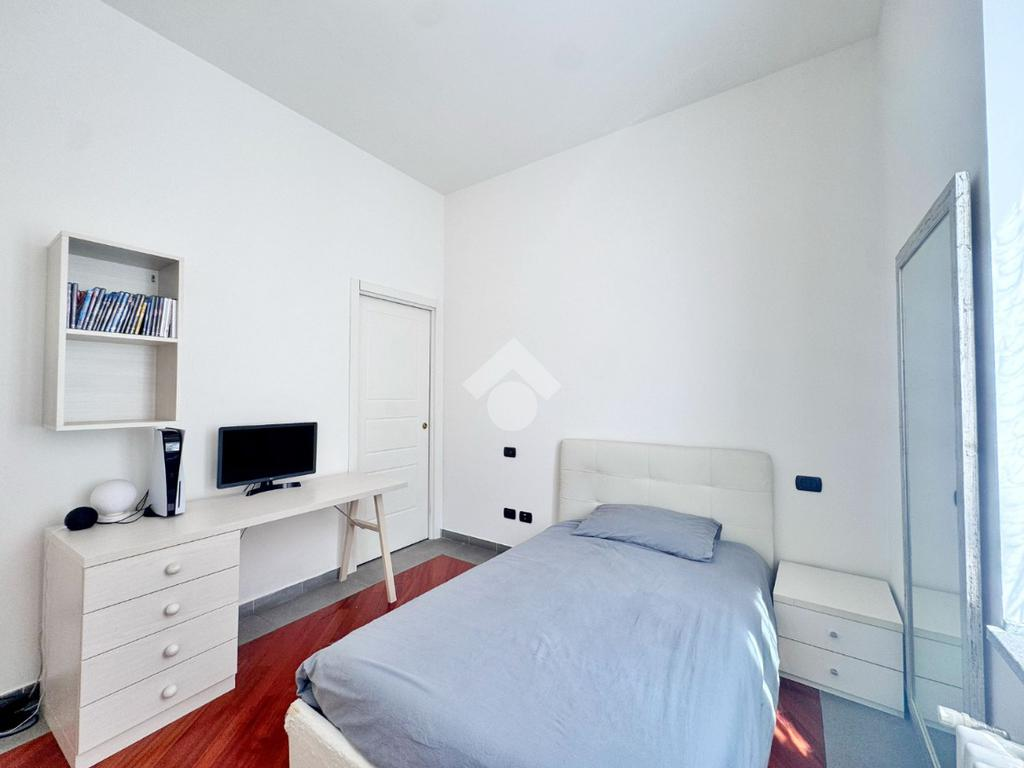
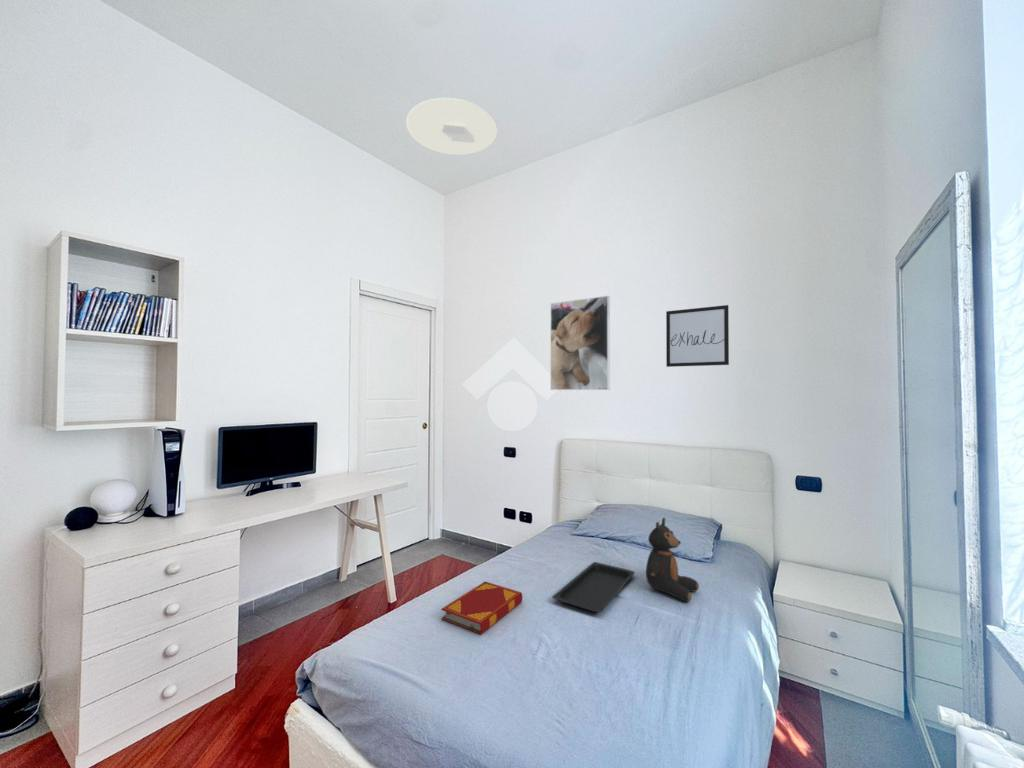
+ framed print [549,295,611,391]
+ teddy bear [645,517,700,603]
+ ceiling light [405,97,498,156]
+ wall art [665,304,730,368]
+ hardback book [440,581,523,635]
+ serving tray [552,561,636,613]
